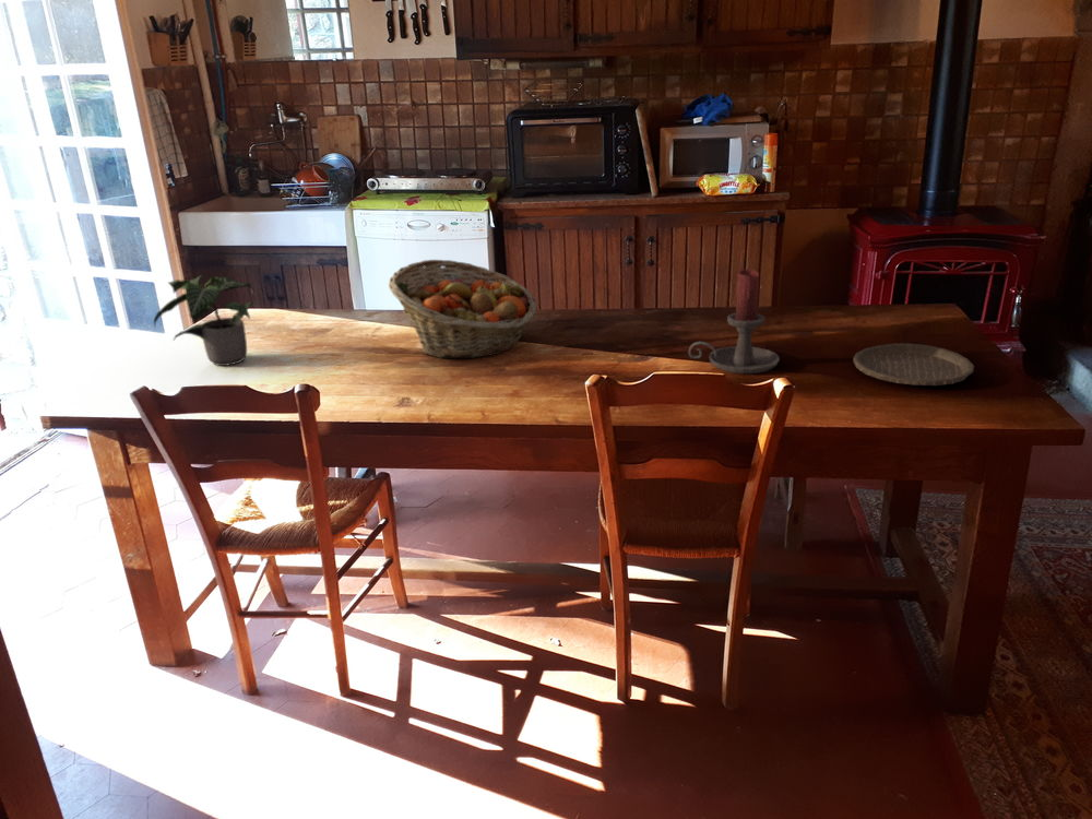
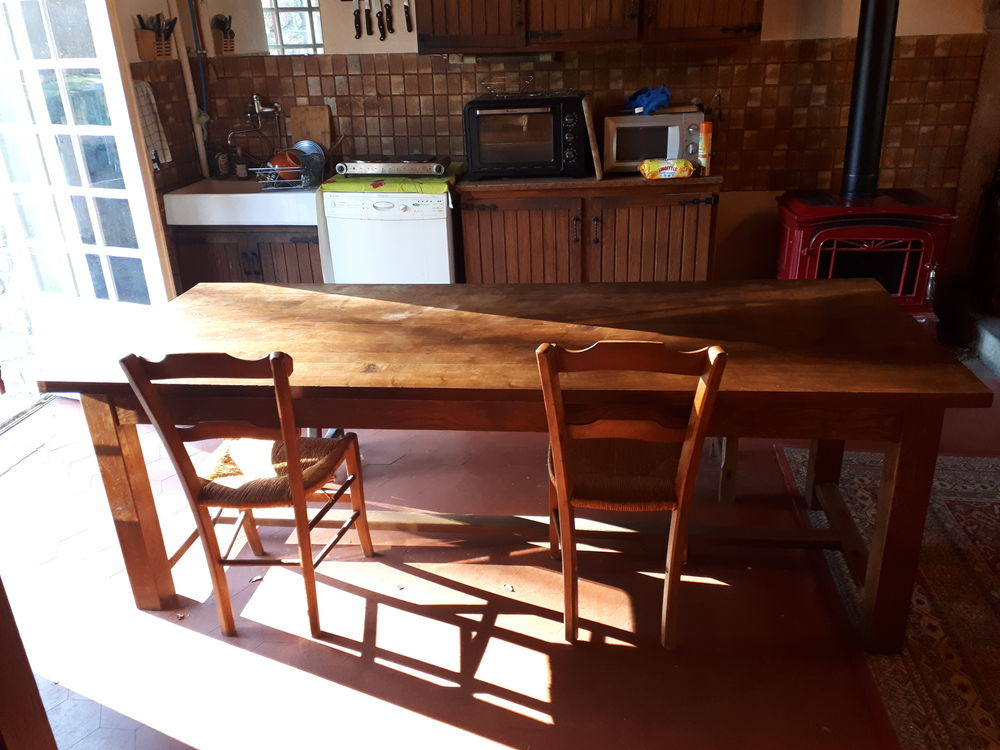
- potted plant [153,274,256,367]
- candle holder [688,268,781,375]
- plate [852,343,975,387]
- fruit basket [388,259,538,359]
